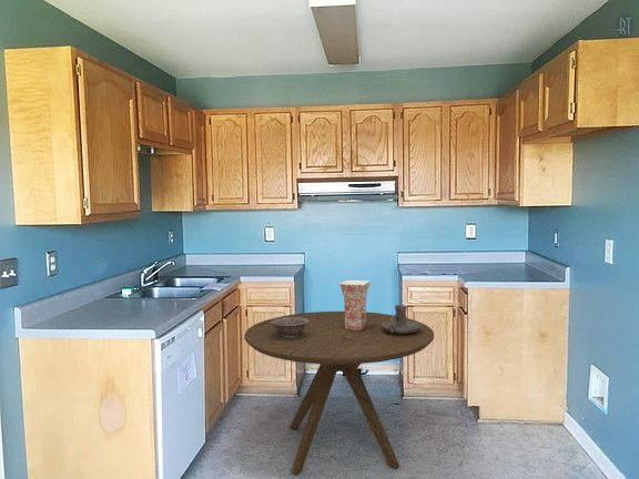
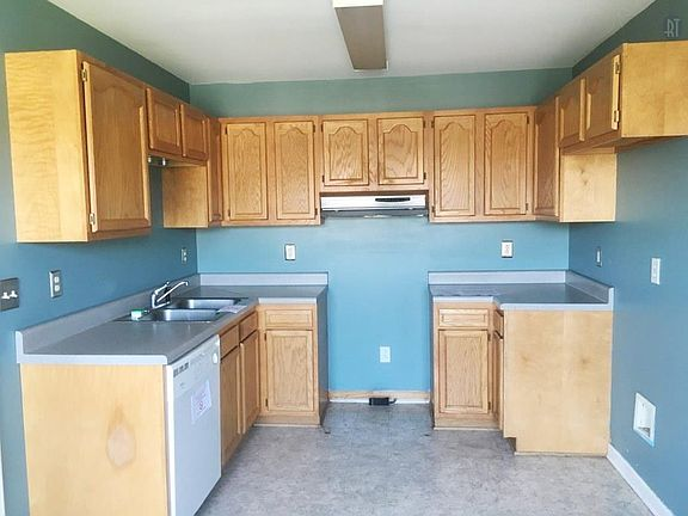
- dining table [243,310,435,475]
- candle holder [382,304,422,334]
- vase [338,279,372,332]
- decorative bowl [271,317,310,338]
